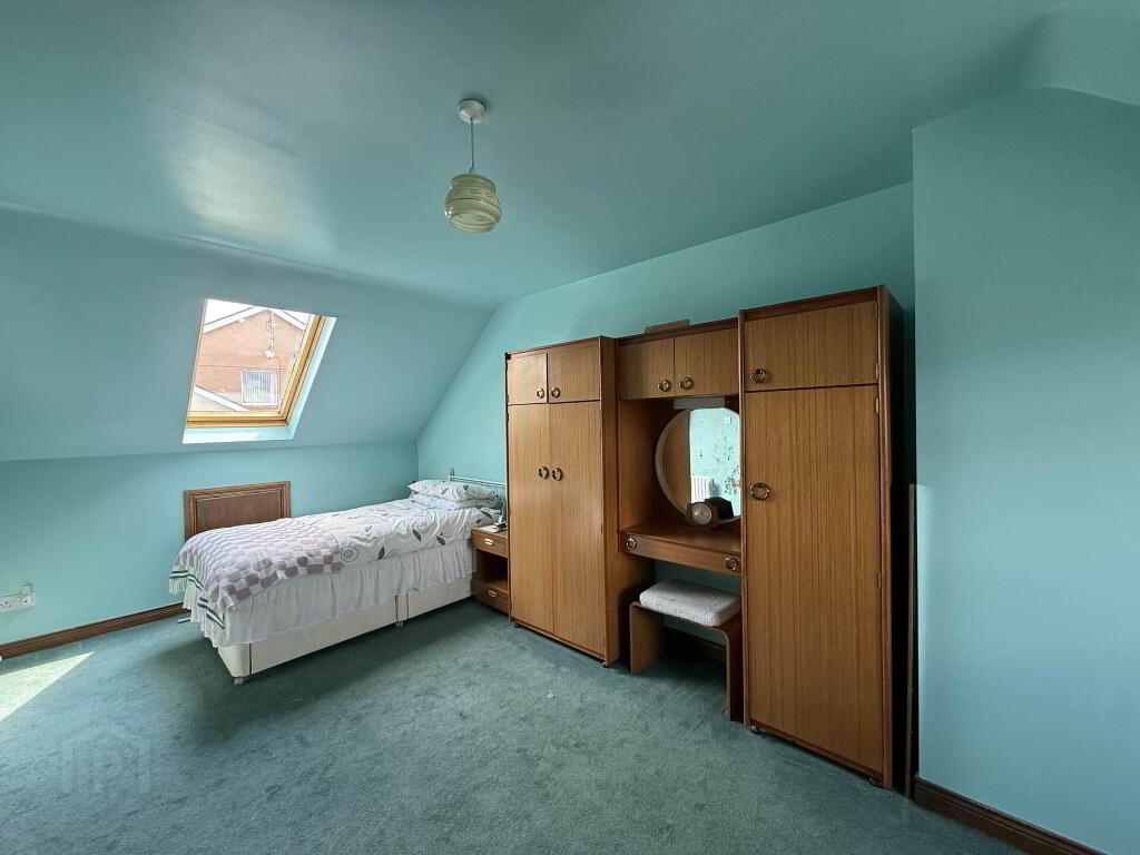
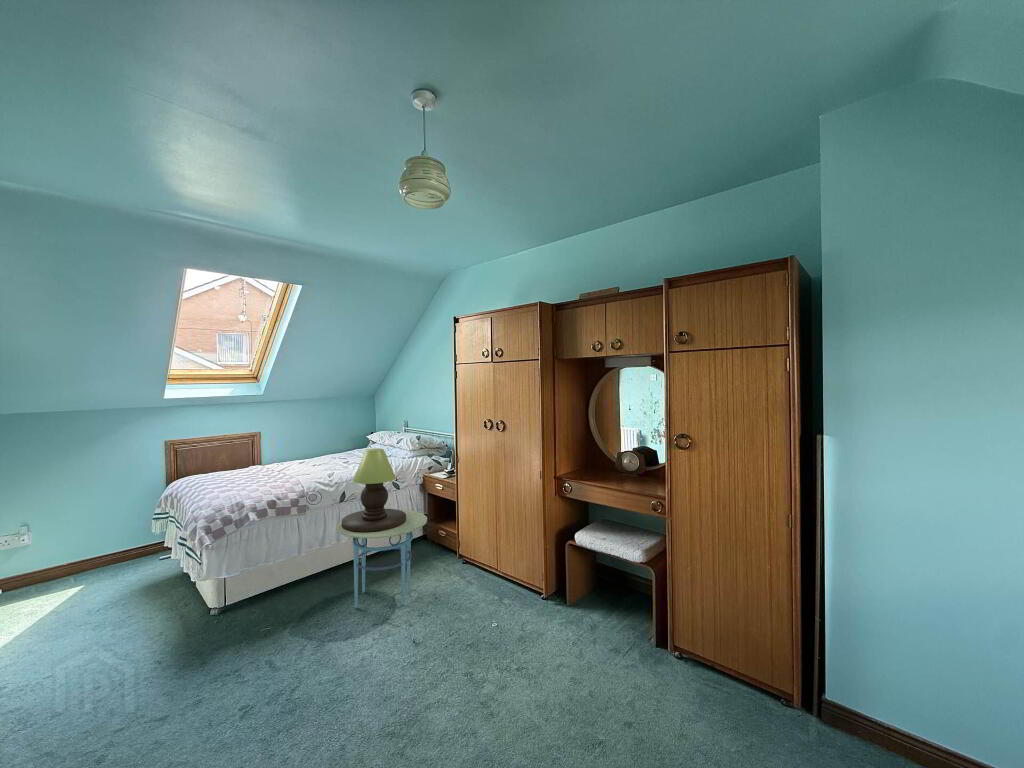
+ side table [336,509,428,609]
+ table lamp [341,447,406,533]
